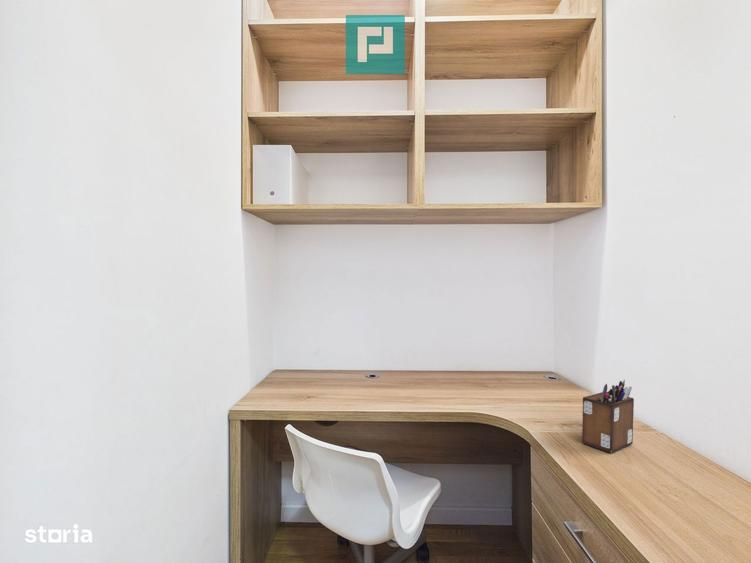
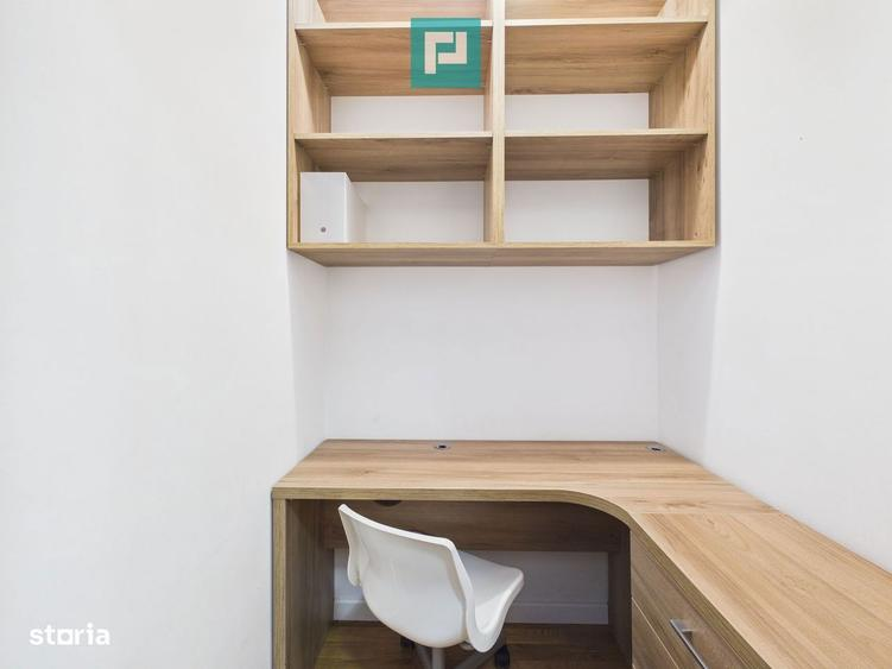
- desk organizer [581,379,635,454]
